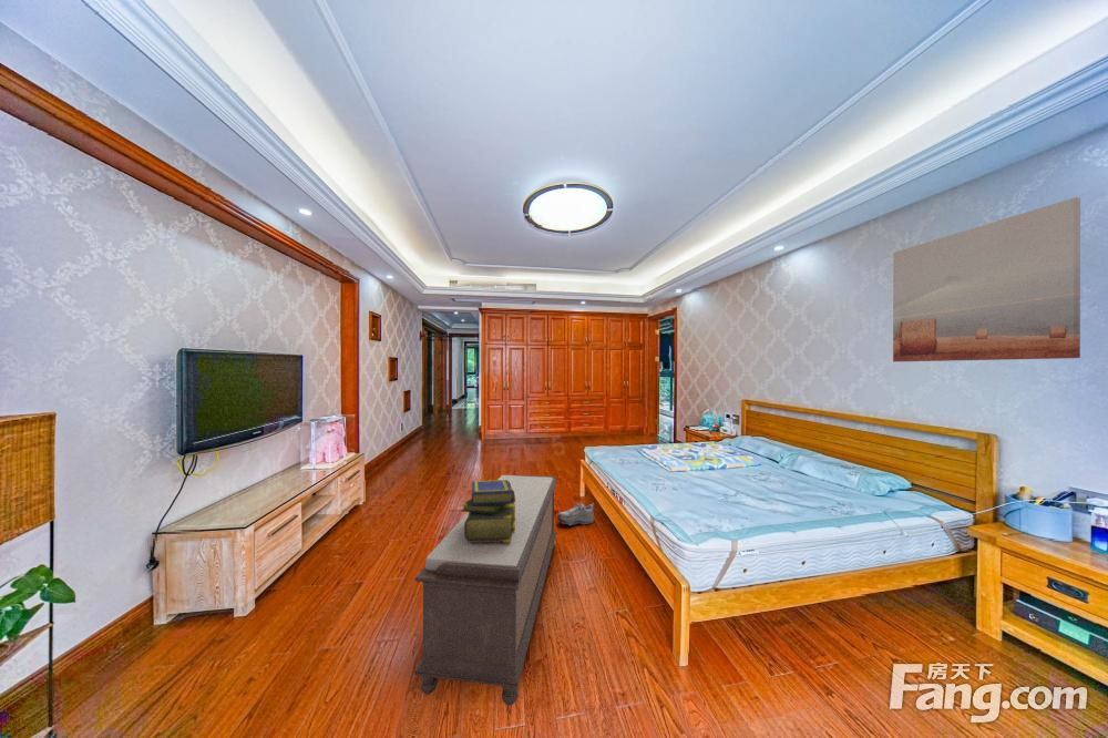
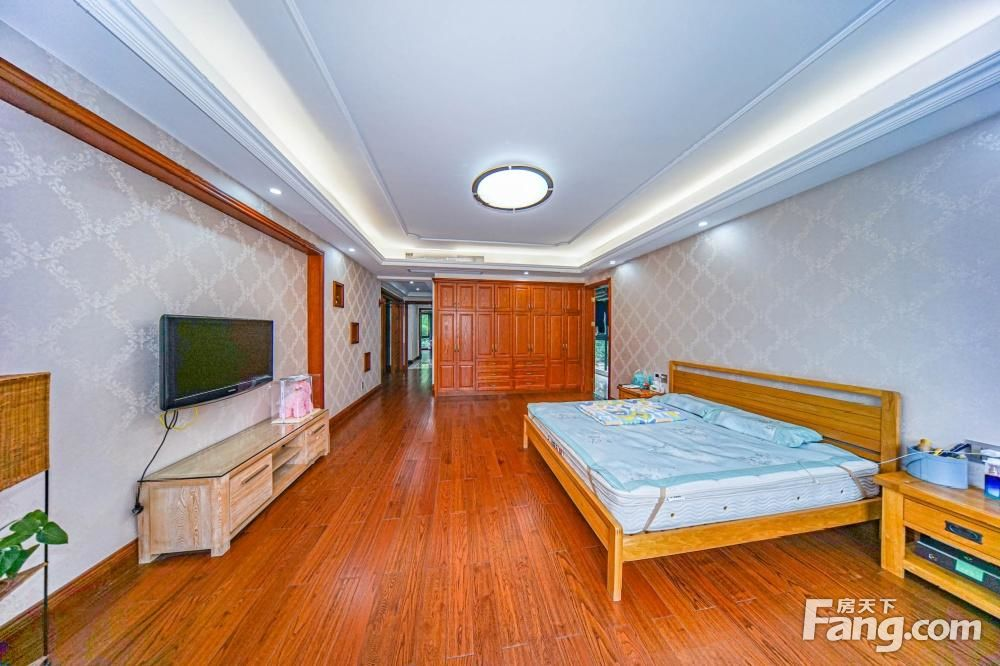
- stack of books [460,479,516,542]
- bench [413,474,558,707]
- shoe [556,502,595,526]
- wall art [892,196,1081,362]
